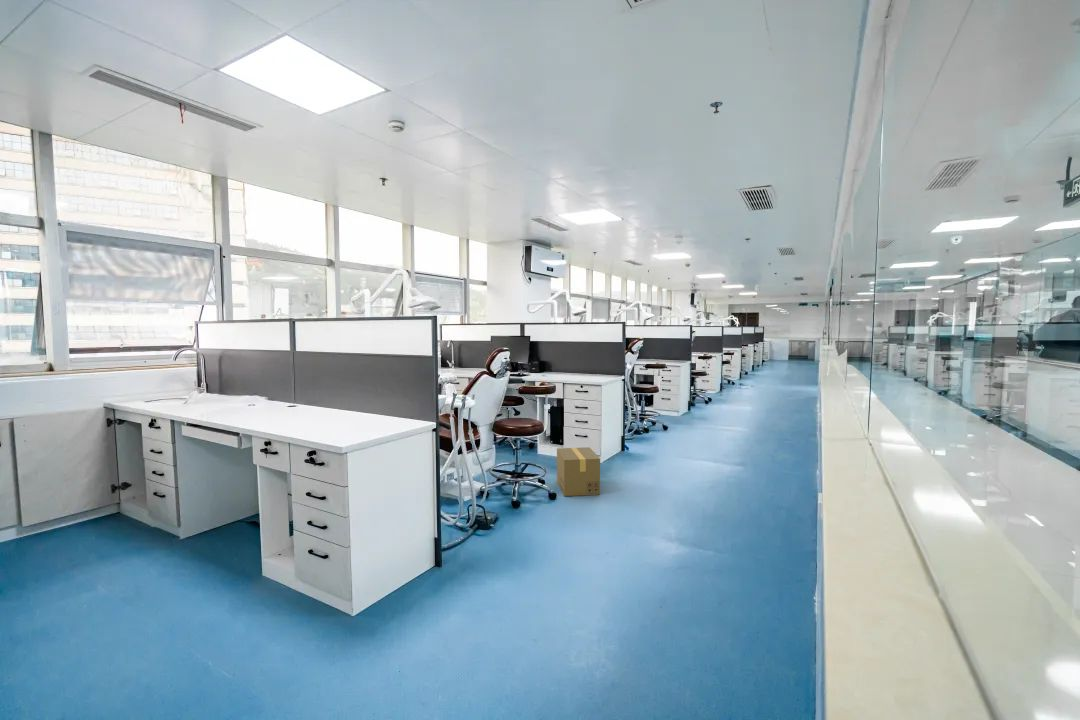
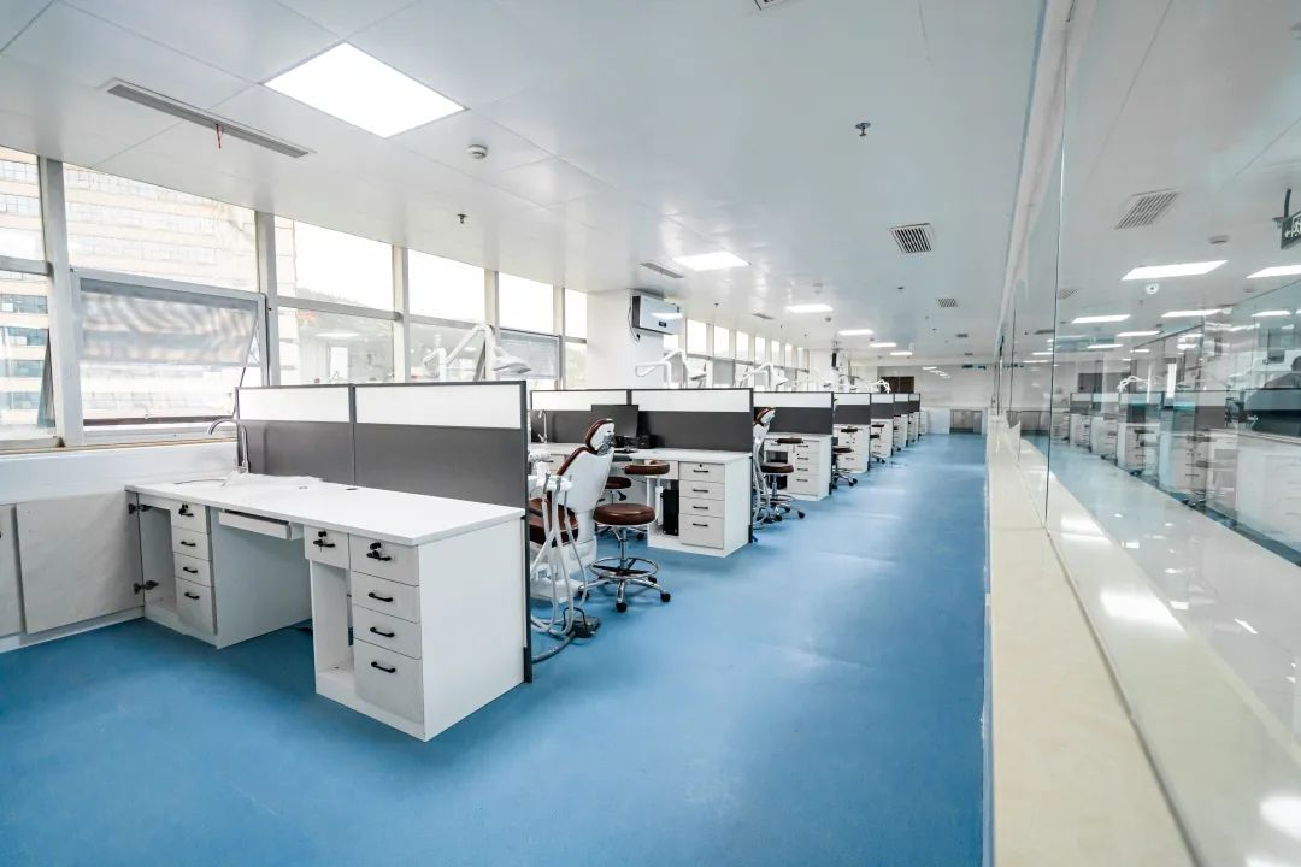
- cardboard box [556,446,601,497]
